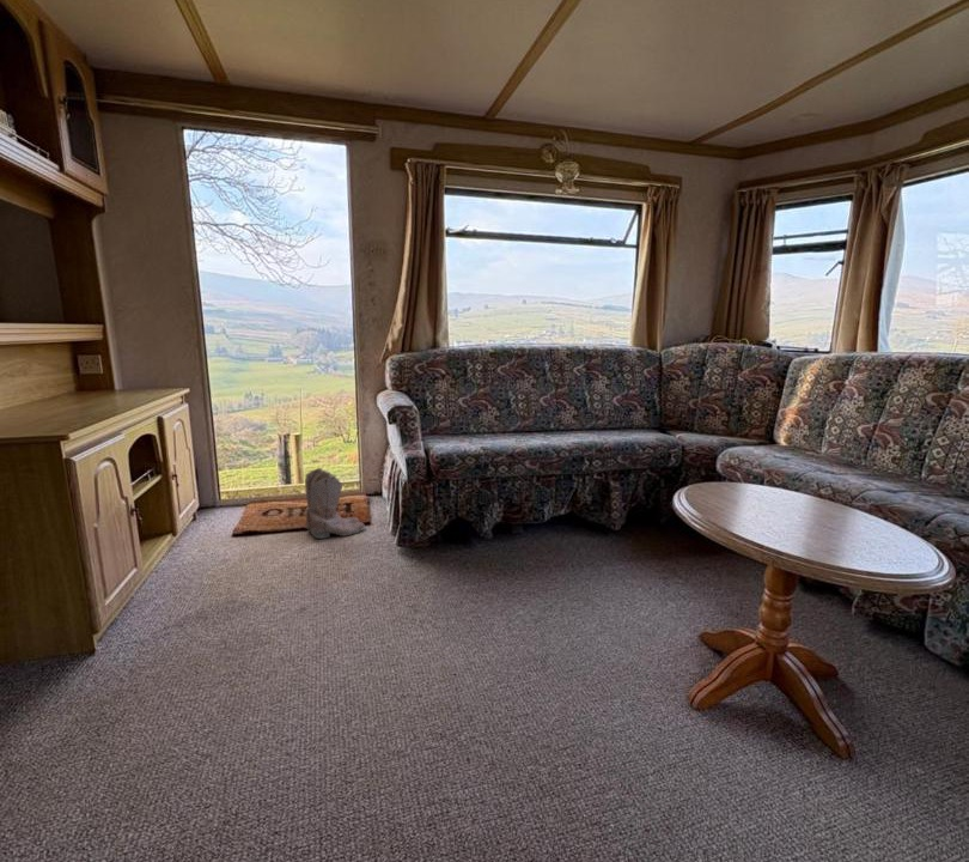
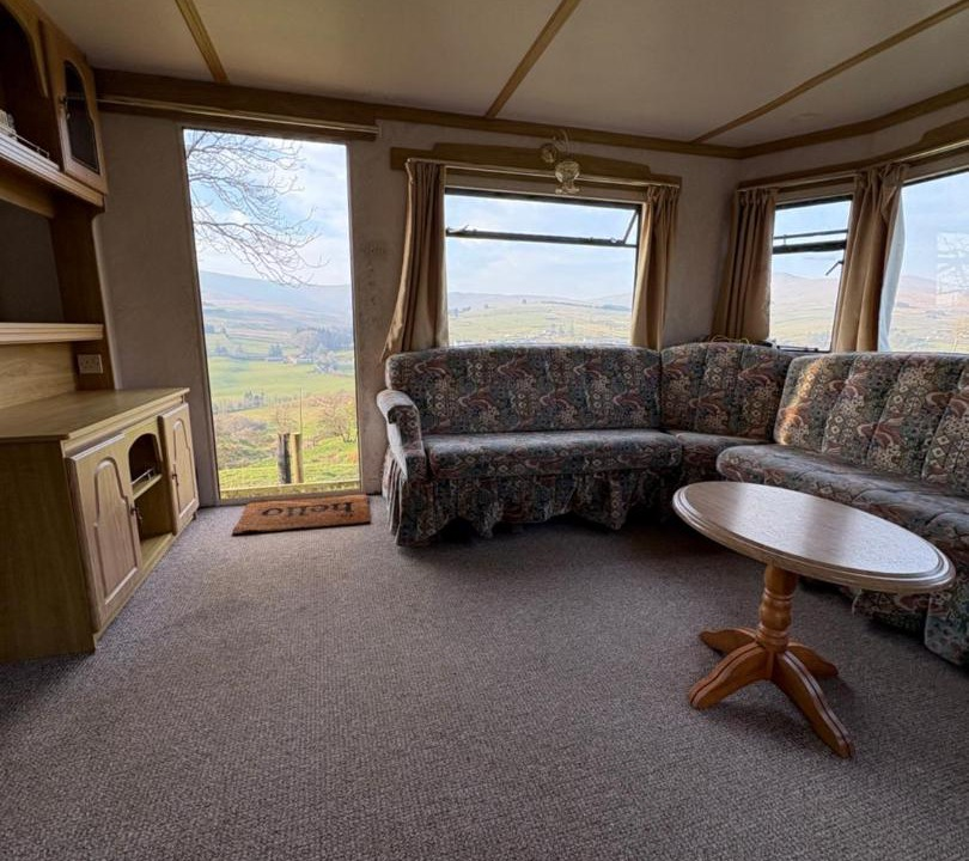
- boots [304,467,367,540]
